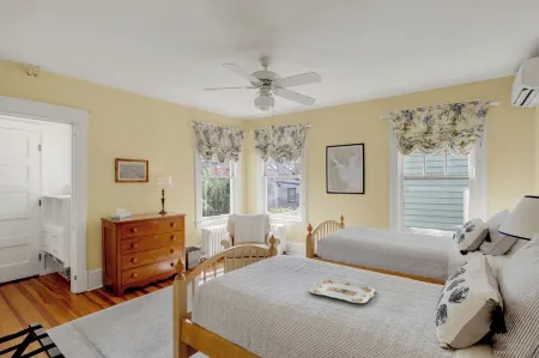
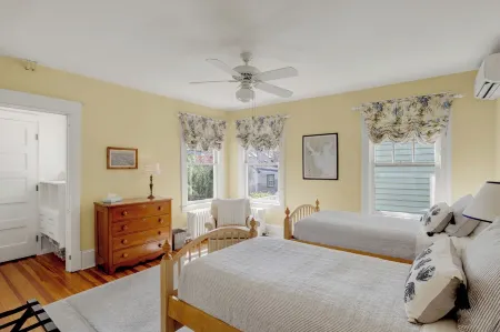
- serving tray [308,278,376,304]
